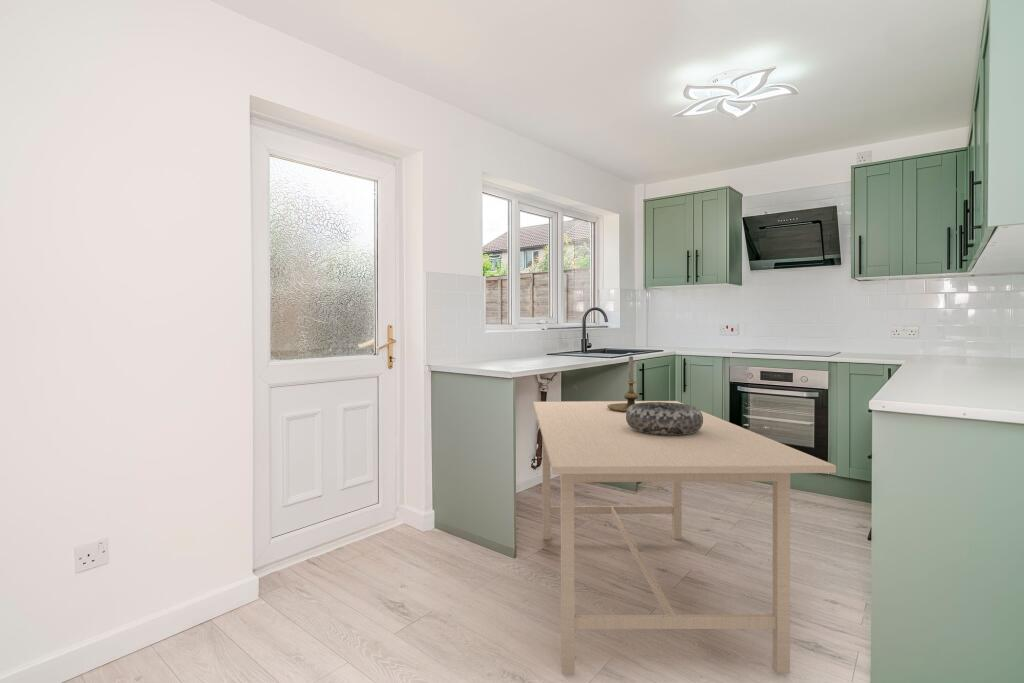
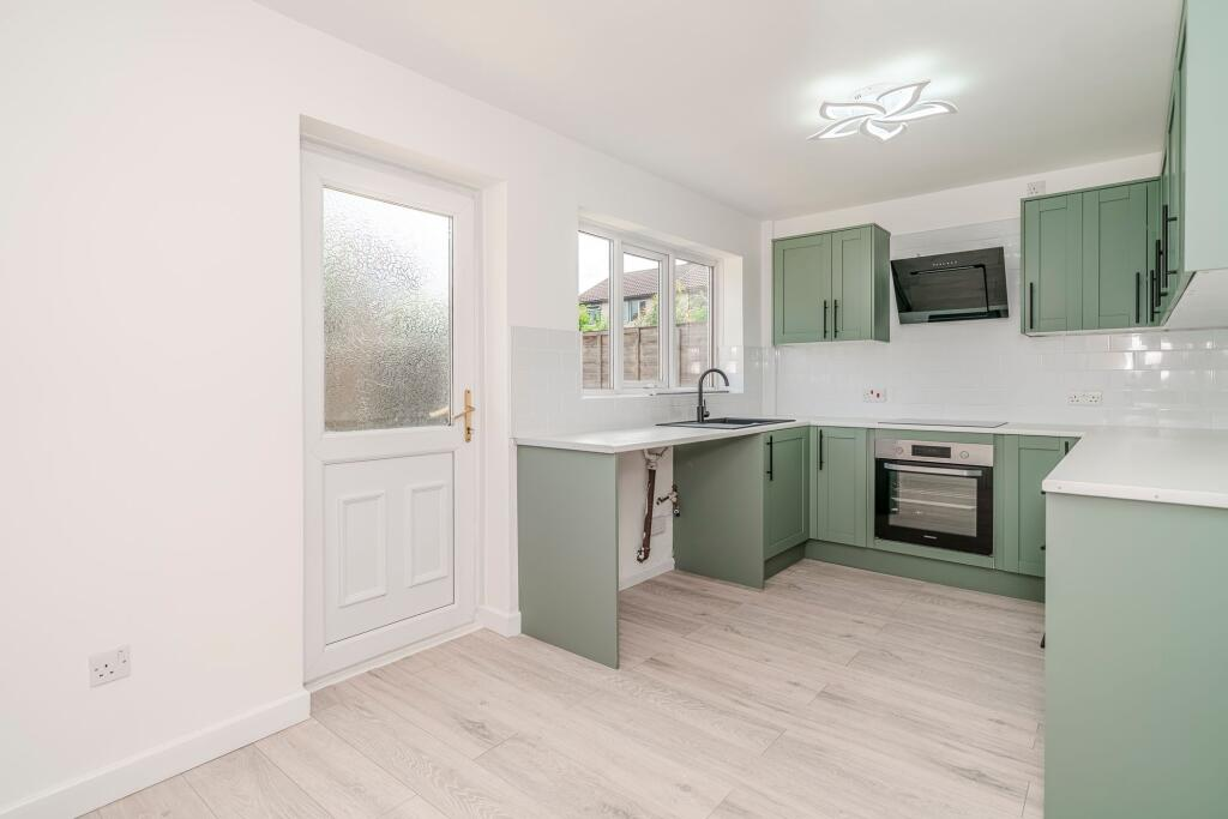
- dining table [532,400,837,675]
- candle holder [607,356,639,412]
- decorative bowl [626,402,703,435]
